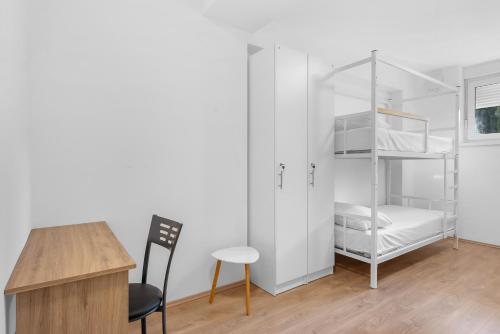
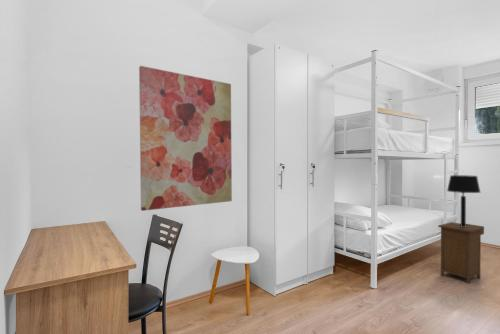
+ table lamp [446,174,481,227]
+ nightstand [437,221,485,285]
+ wall art [138,65,233,212]
